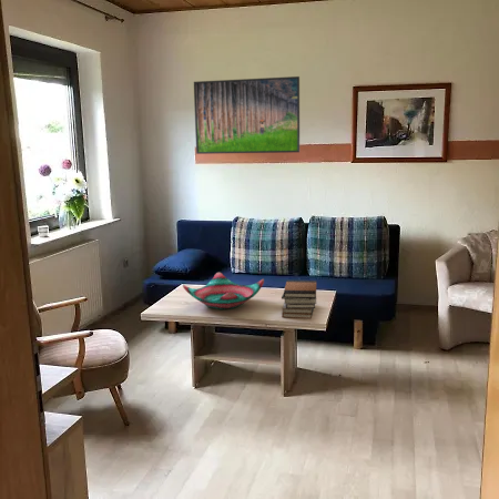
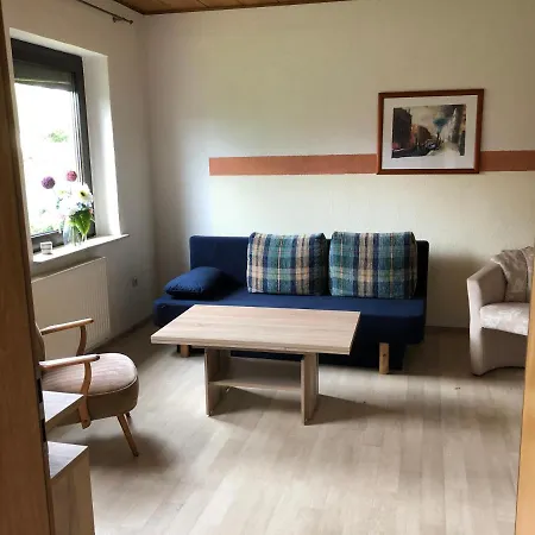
- decorative bowl [182,272,265,310]
- book stack [281,279,317,319]
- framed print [193,75,301,155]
